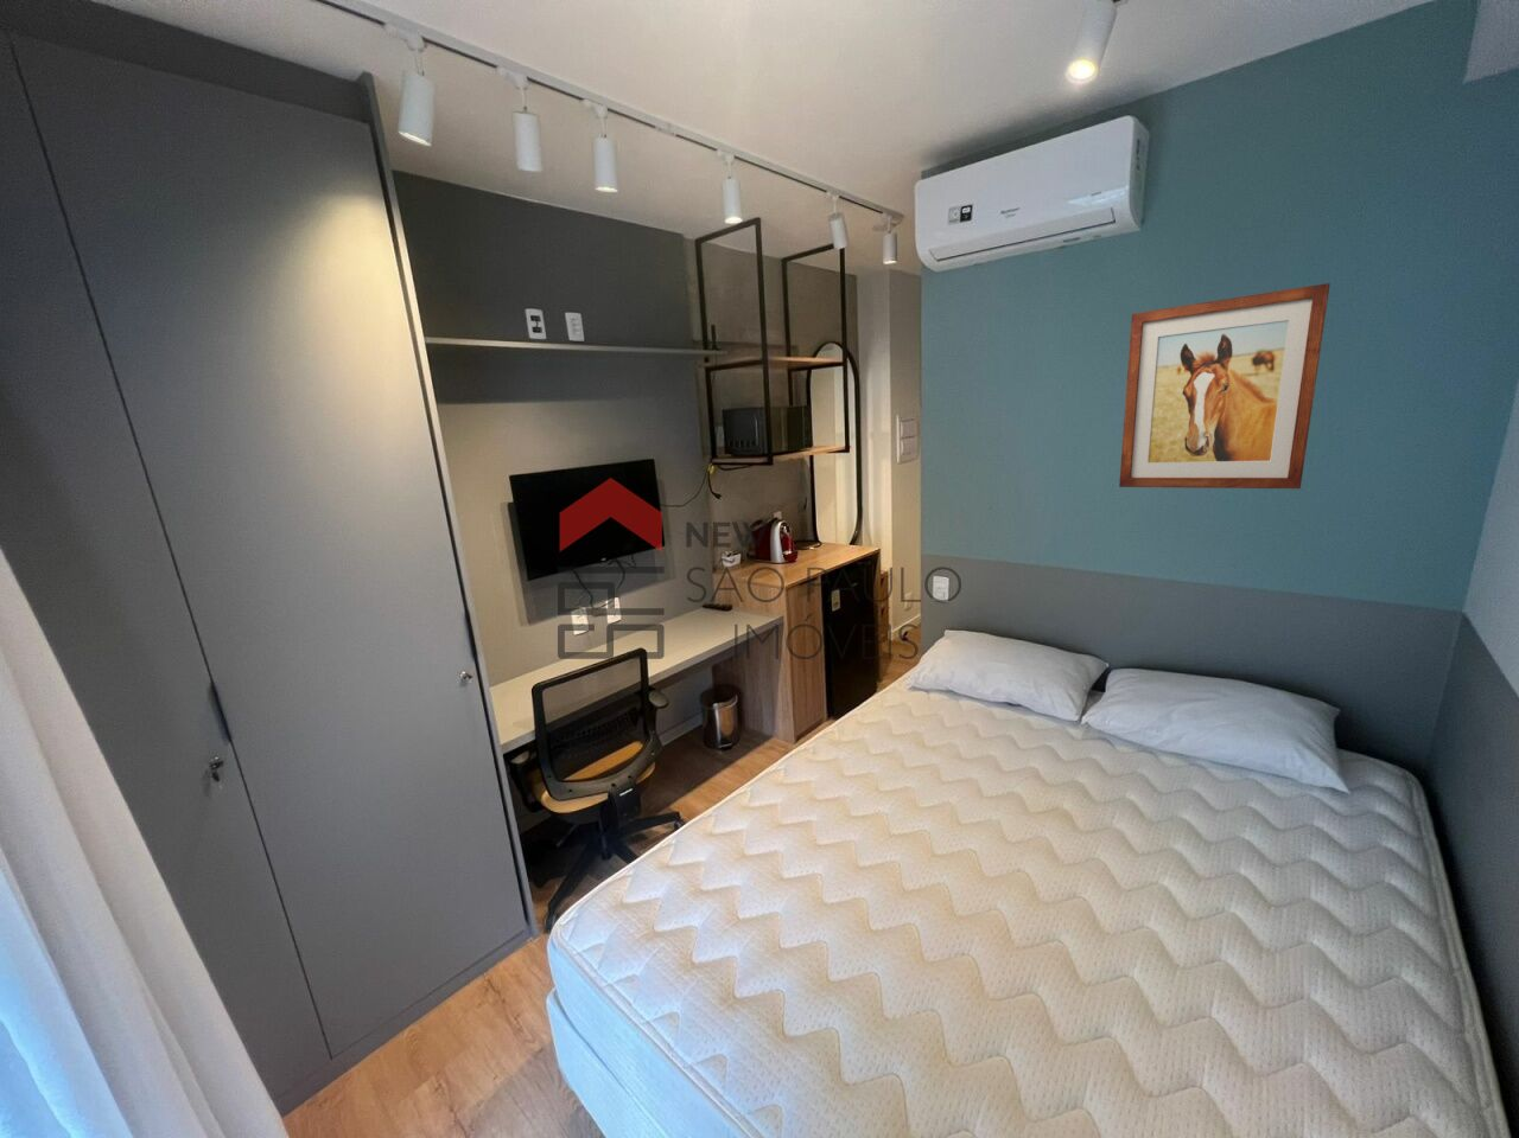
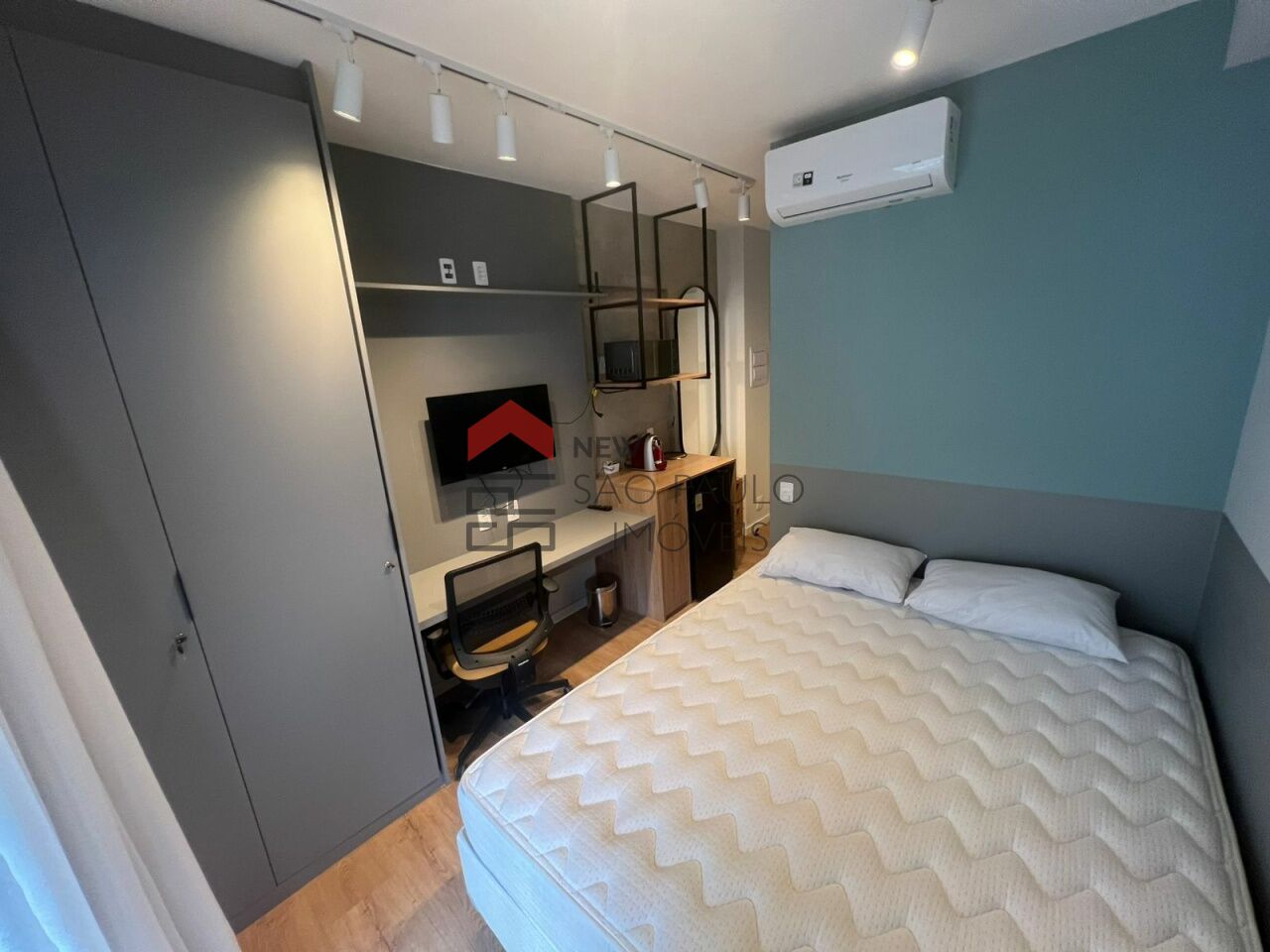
- wall art [1118,282,1330,490]
